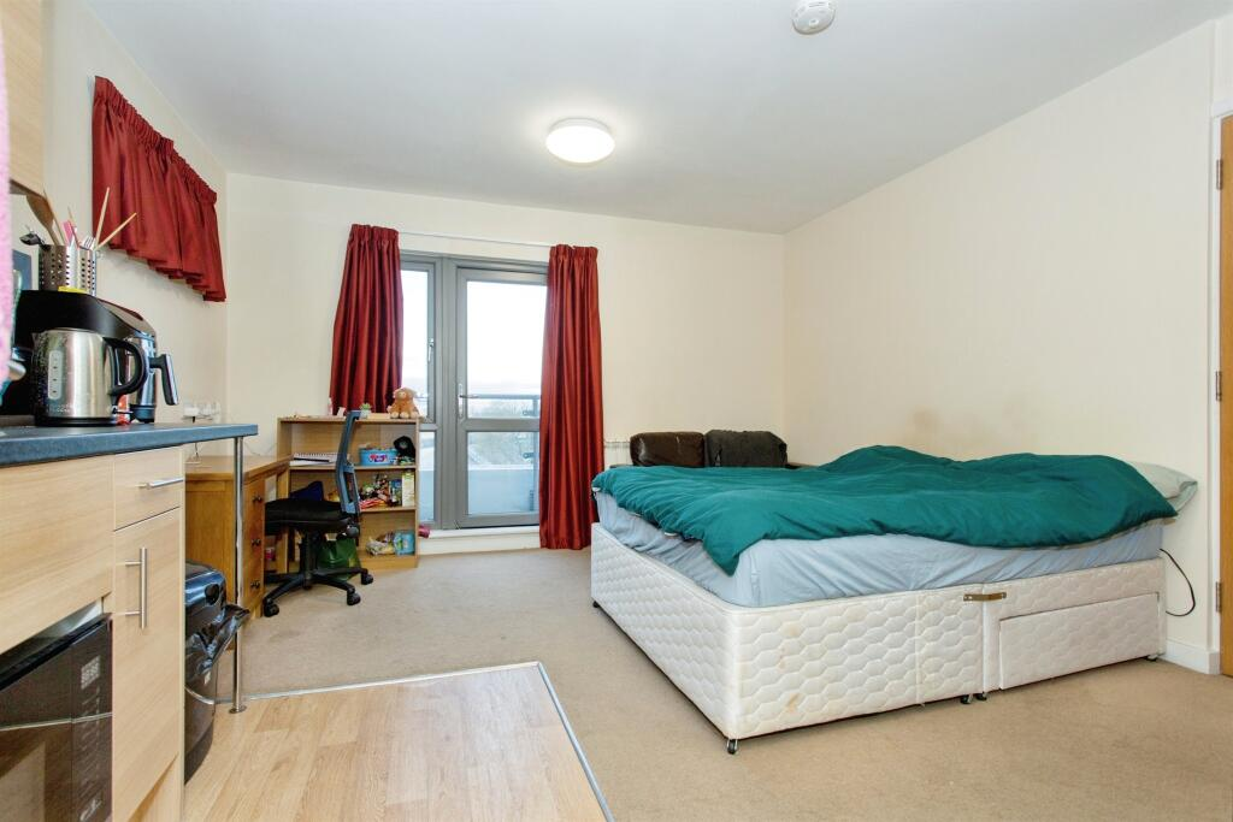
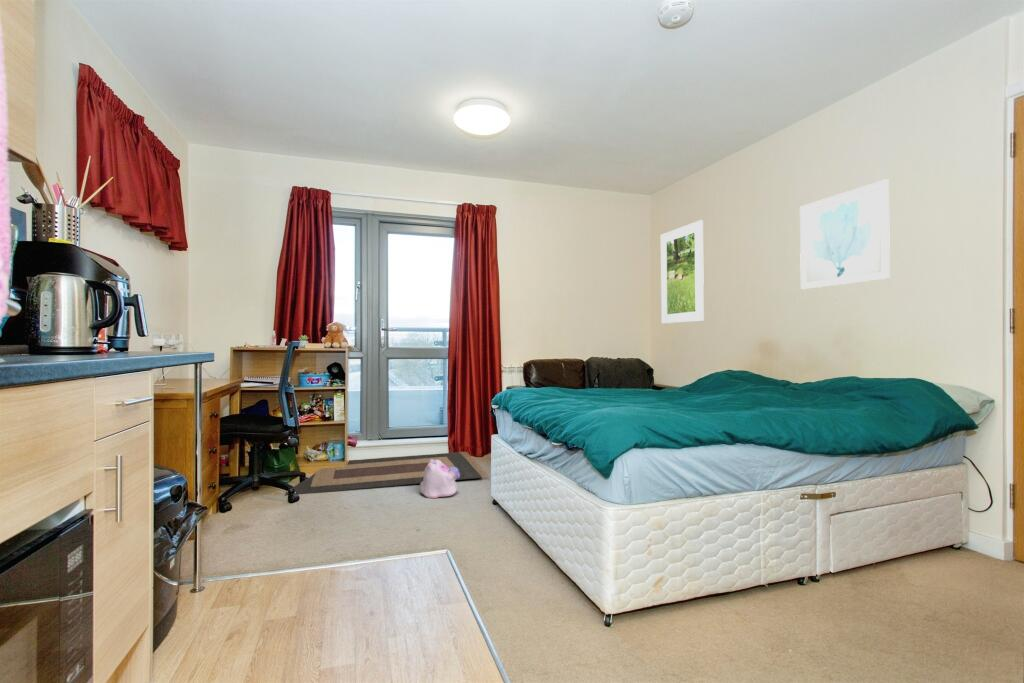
+ wall art [799,178,891,291]
+ plush toy [419,459,460,499]
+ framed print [660,219,705,325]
+ rug [275,451,491,497]
